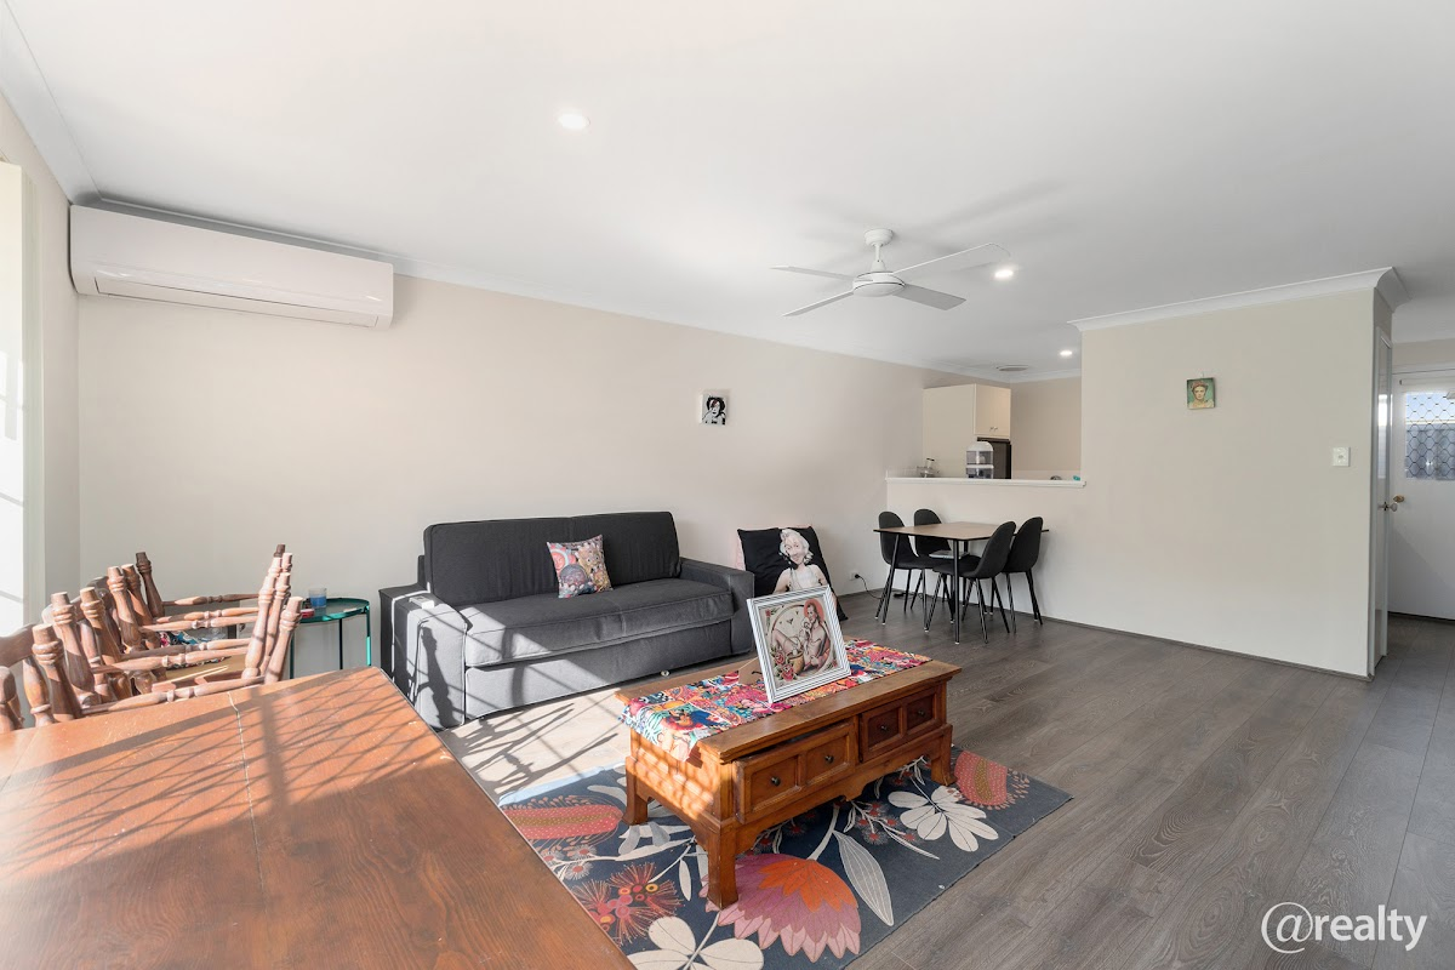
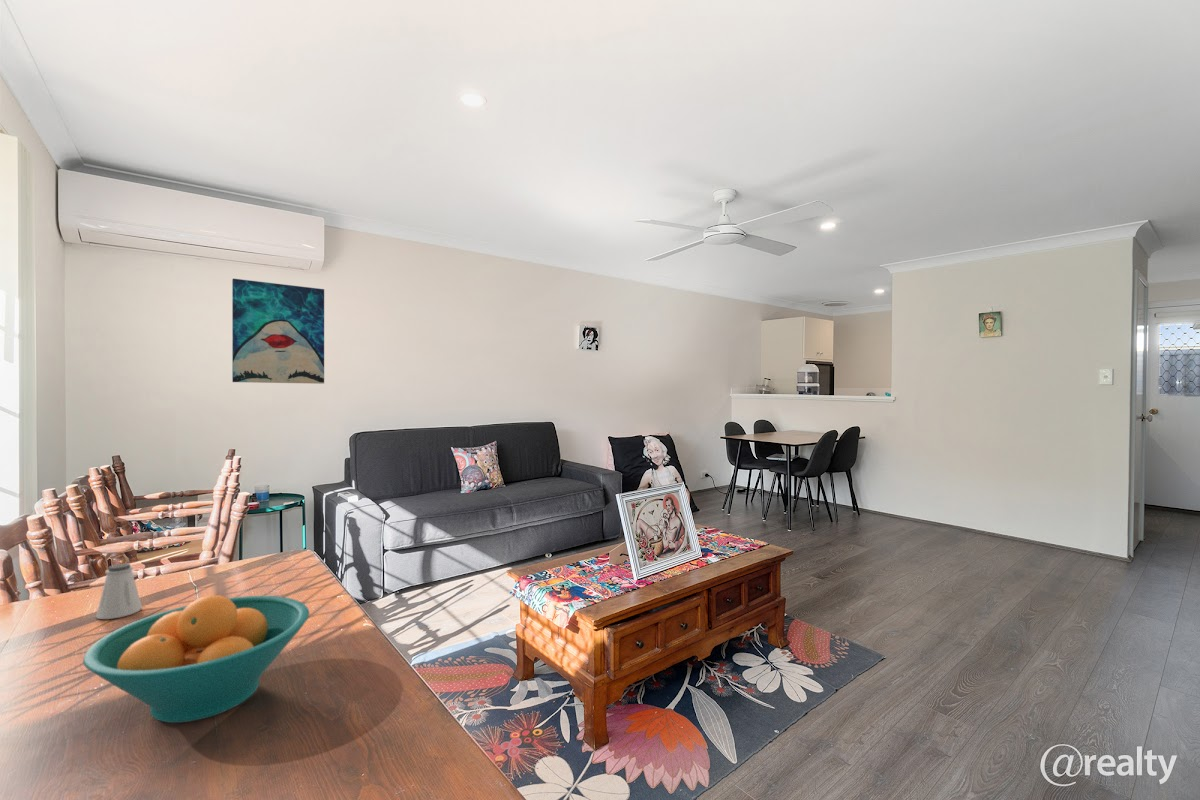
+ wall art [231,278,325,385]
+ fruit bowl [82,594,310,724]
+ saltshaker [95,562,143,620]
